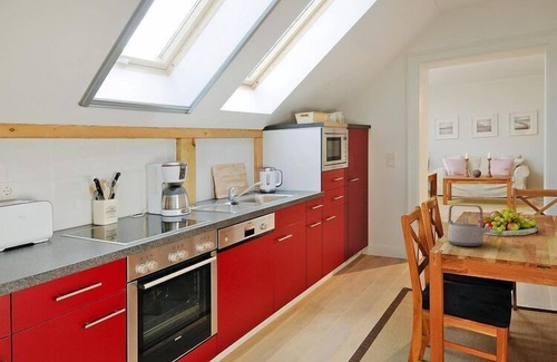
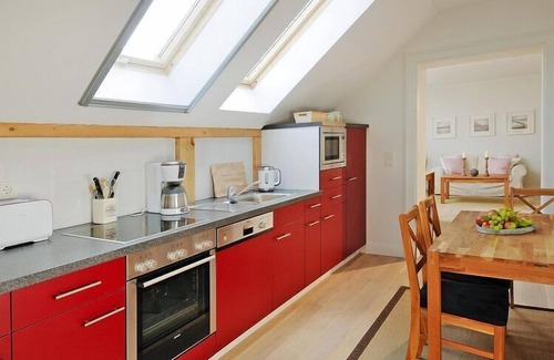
- teapot [447,203,491,247]
